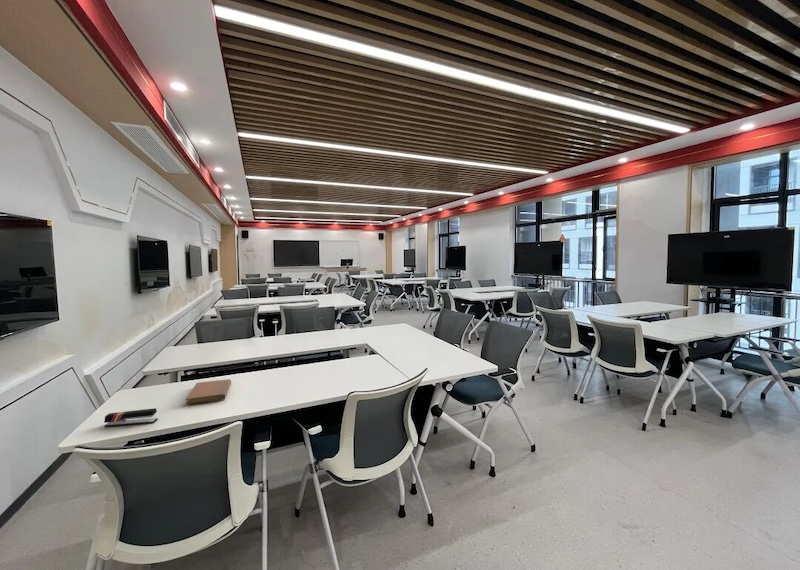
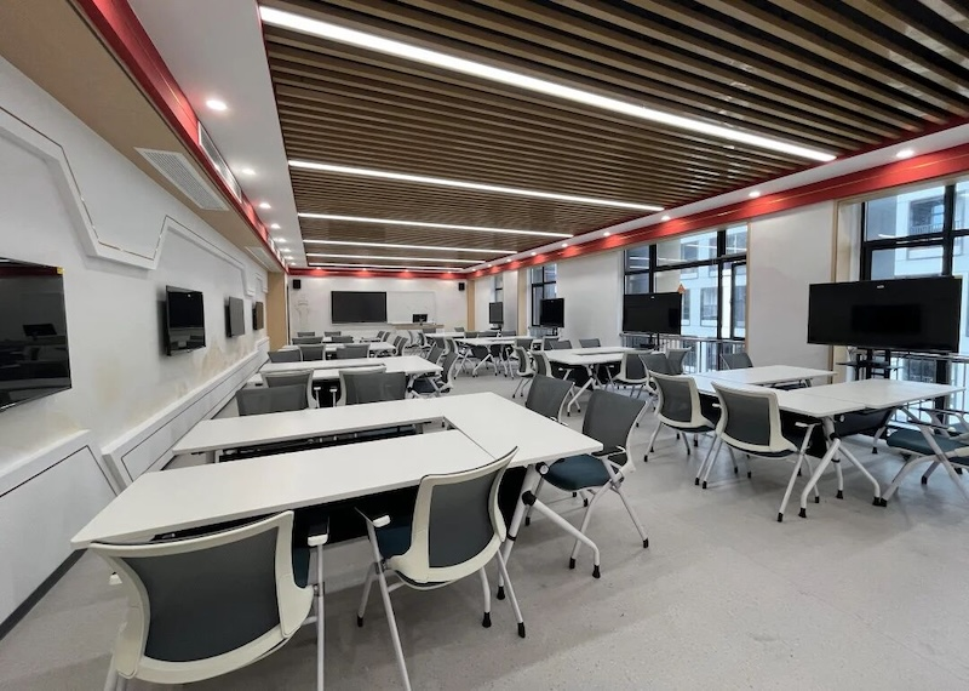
- notebook [185,378,232,405]
- stapler [103,407,159,428]
